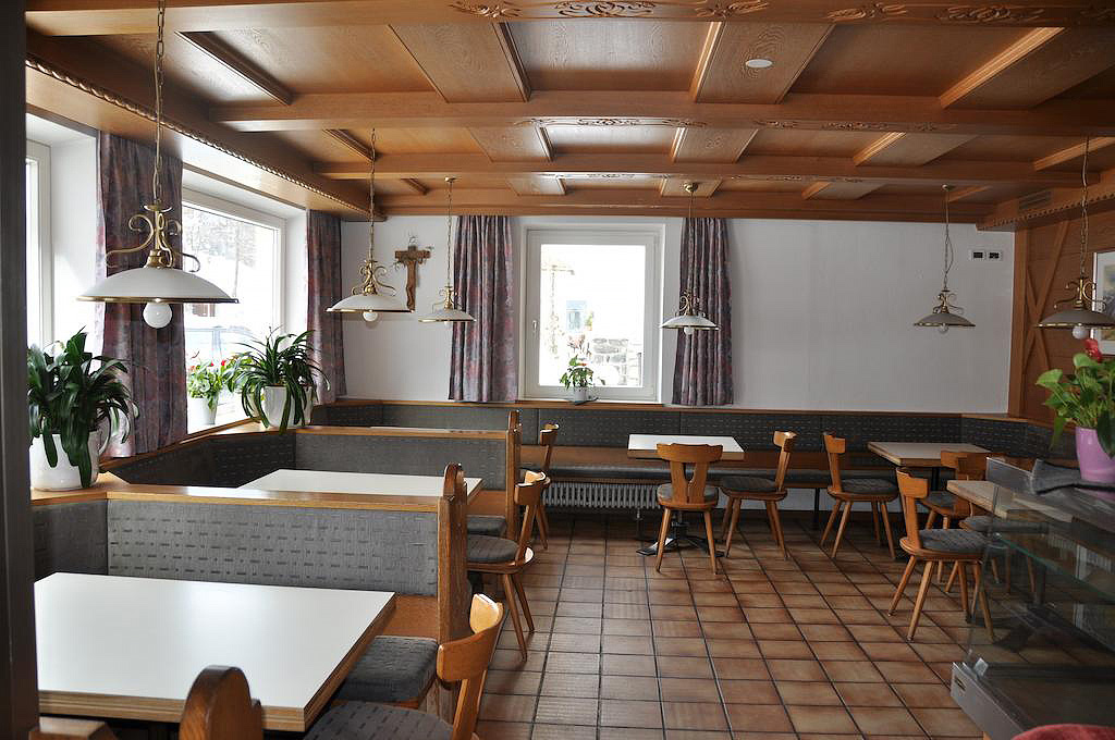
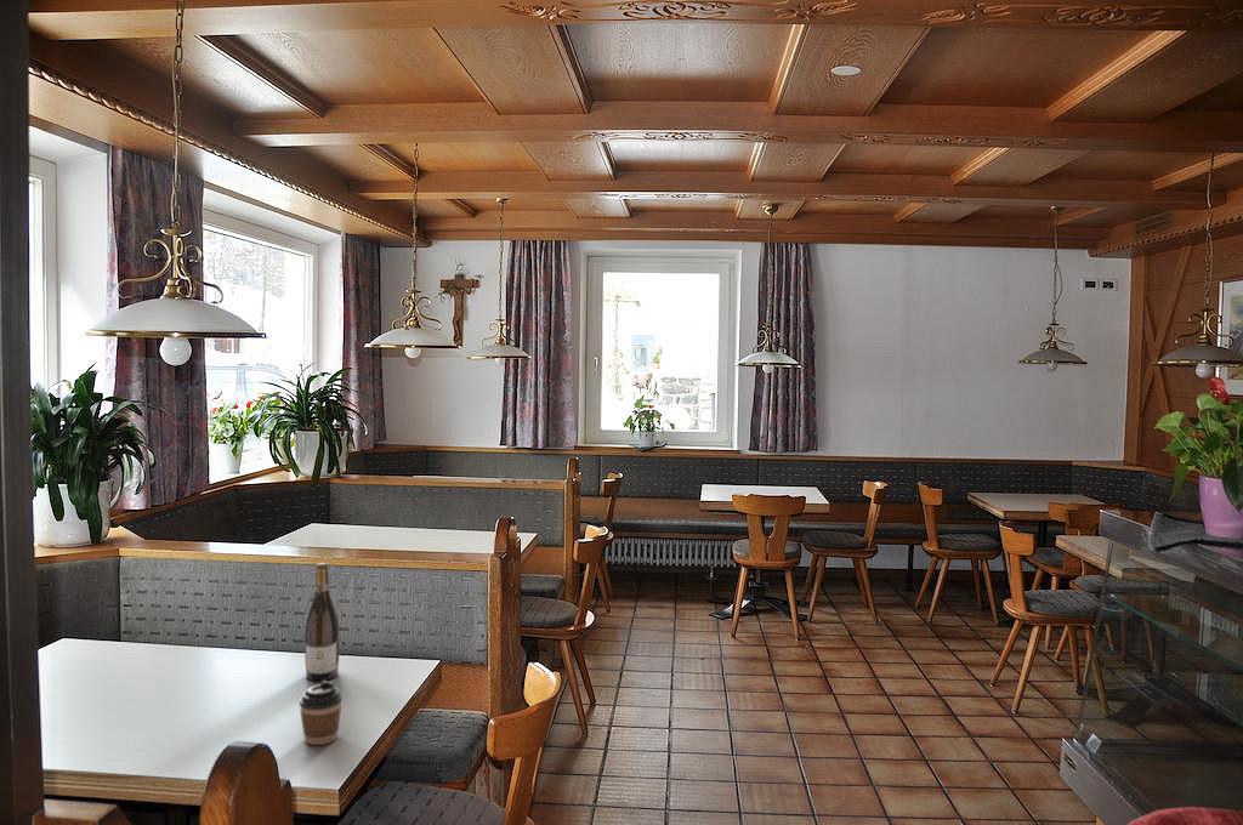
+ coffee cup [297,679,344,746]
+ wine bottle [303,562,340,682]
